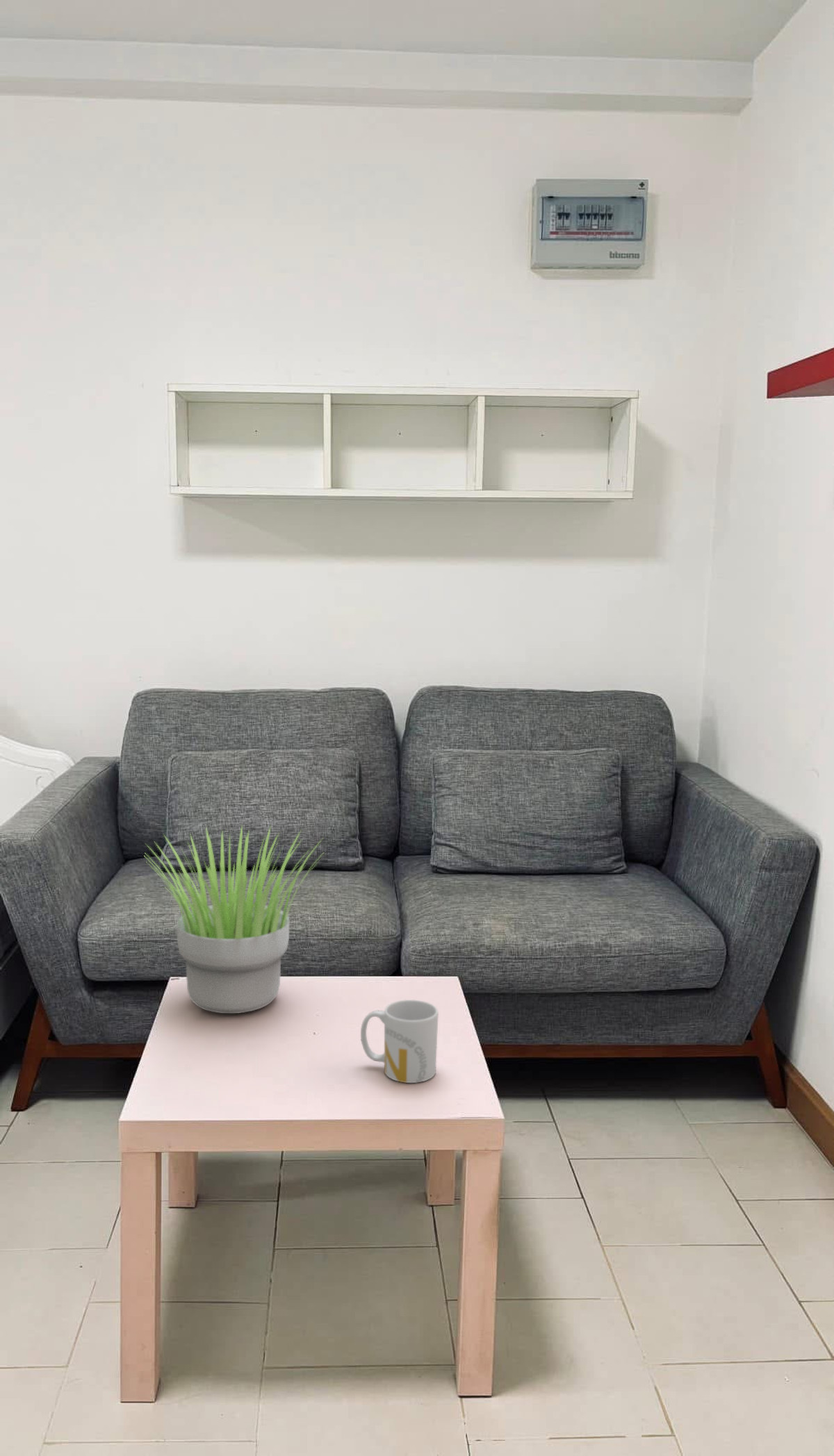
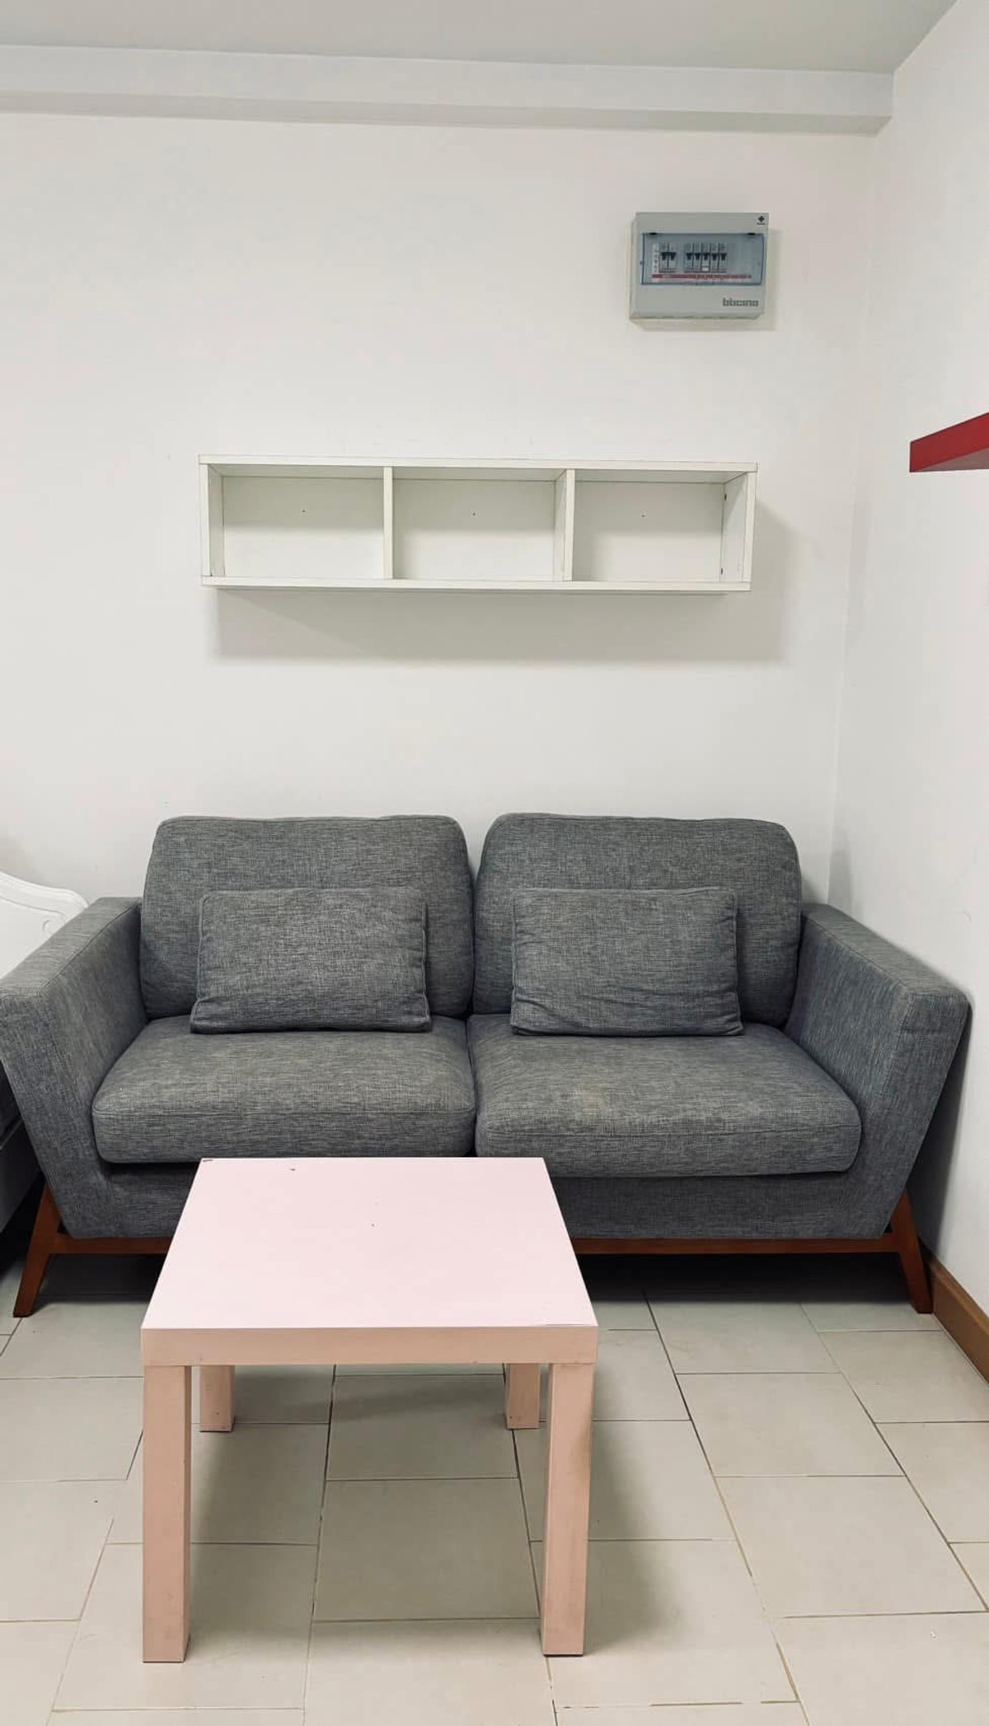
- mug [360,999,439,1084]
- potted plant [145,824,325,1014]
